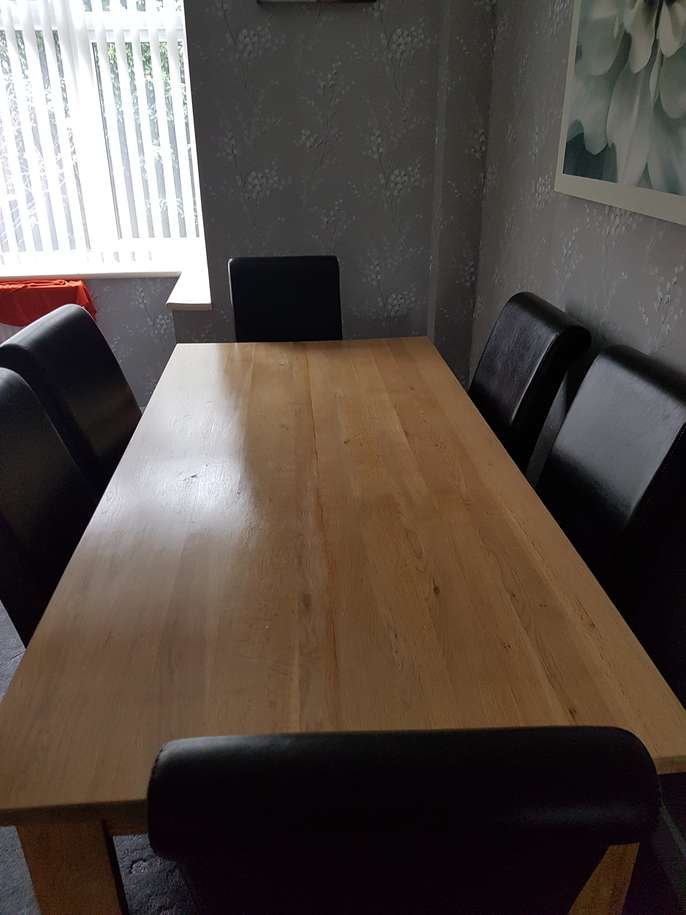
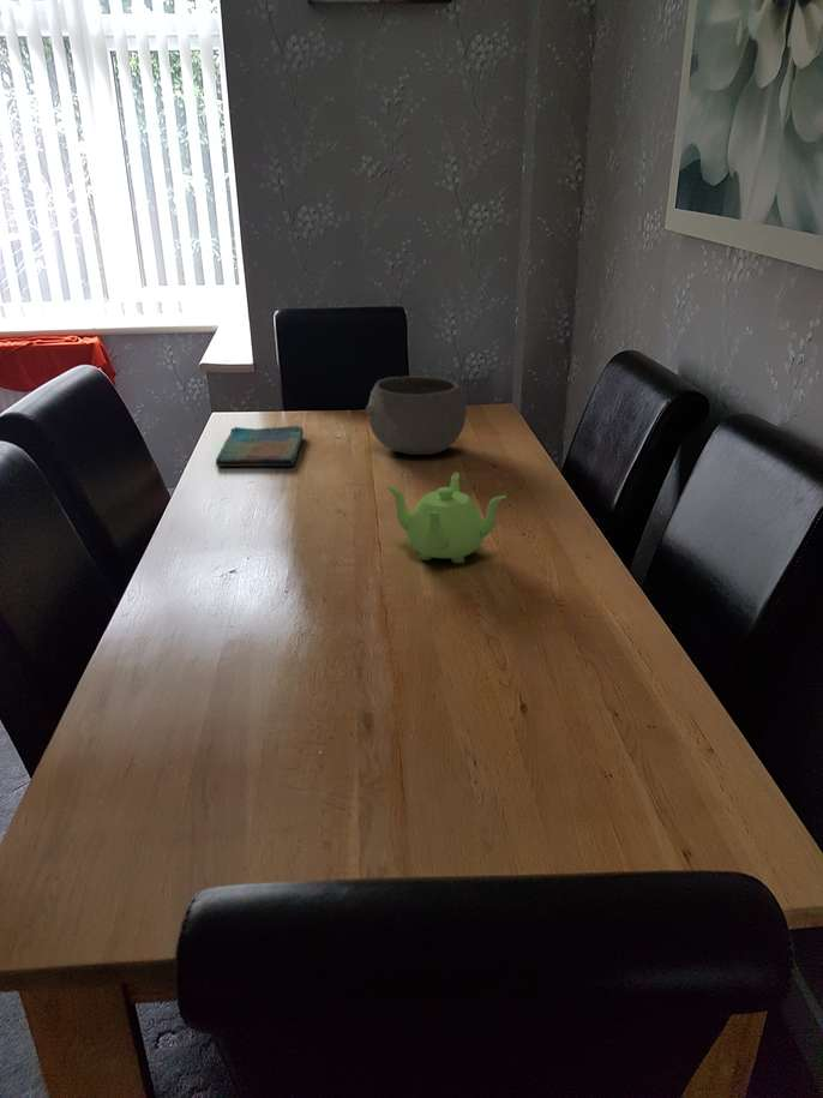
+ teapot [385,470,507,564]
+ bowl [365,374,468,456]
+ dish towel [215,425,305,468]
